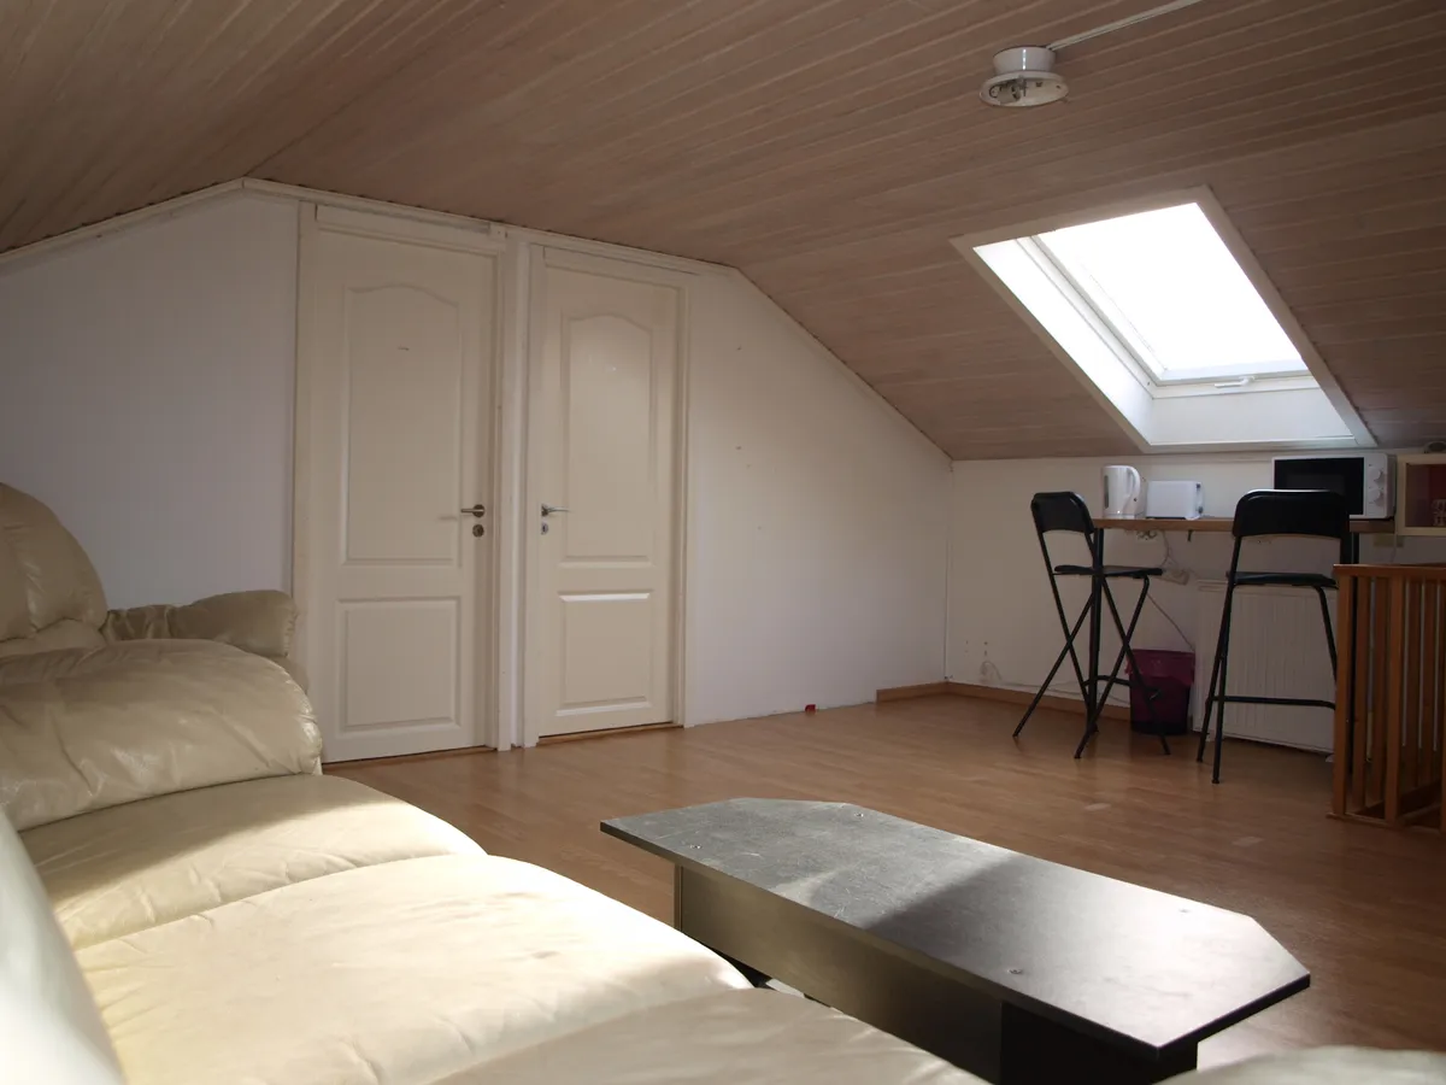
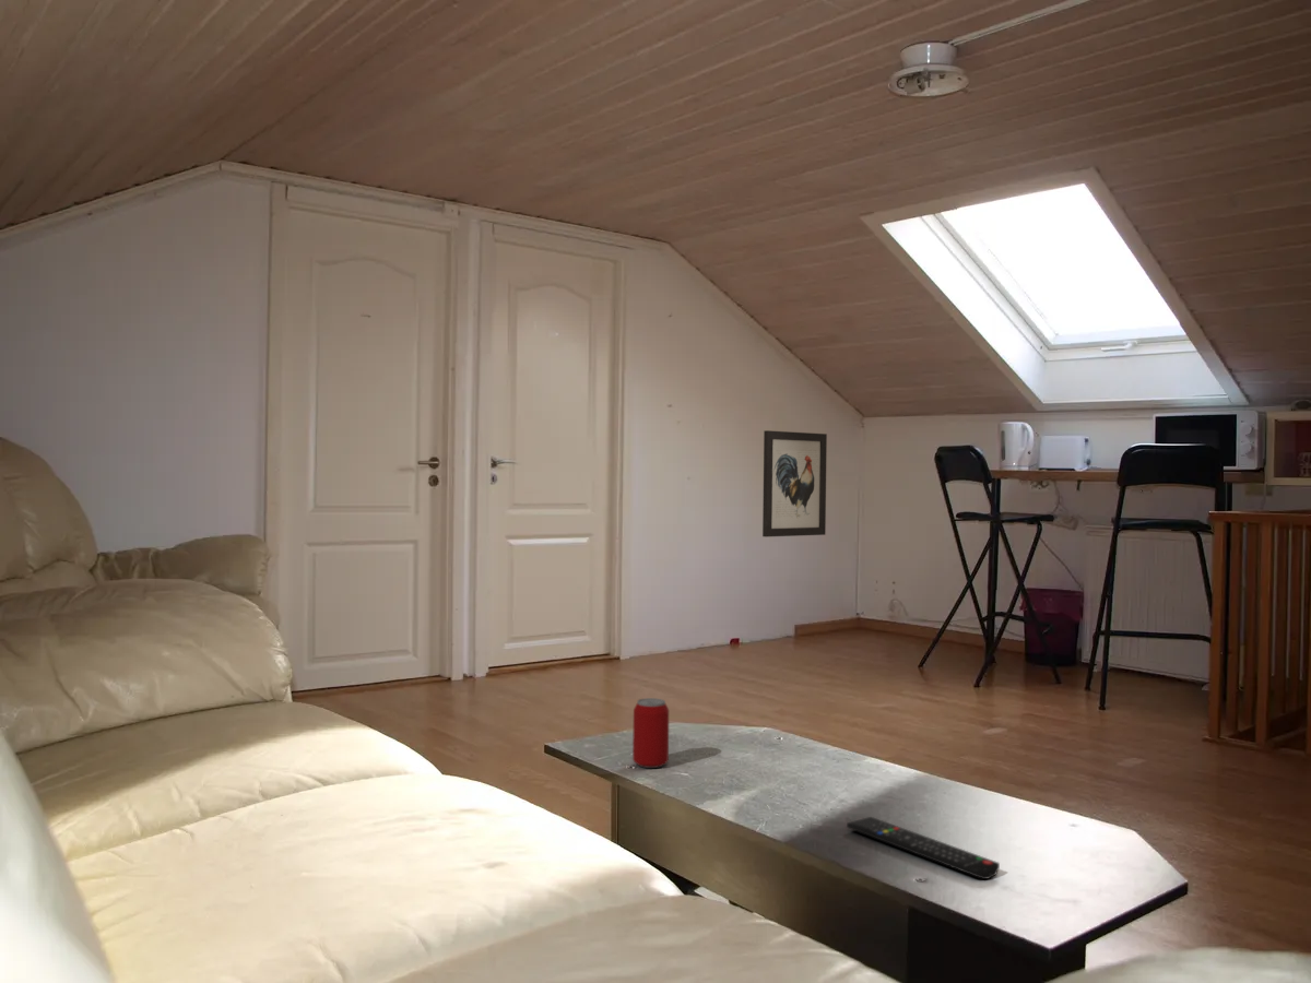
+ beverage can [631,697,670,769]
+ wall art [761,429,828,538]
+ remote control [846,816,1001,880]
